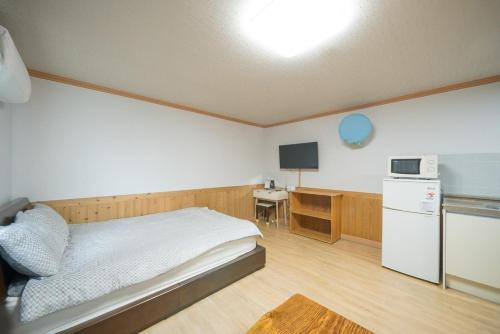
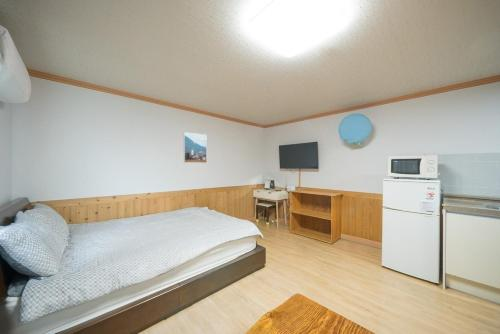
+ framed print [183,131,208,164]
